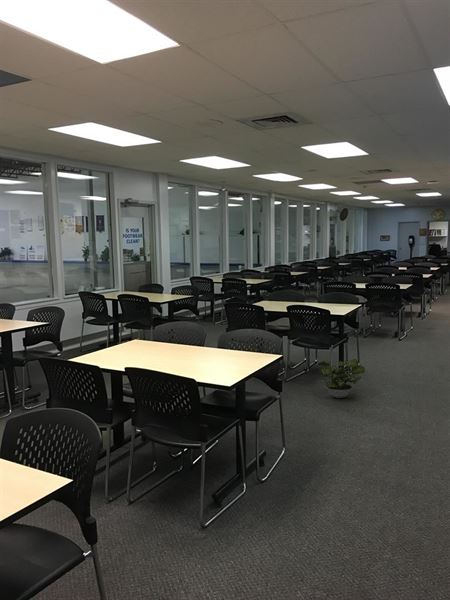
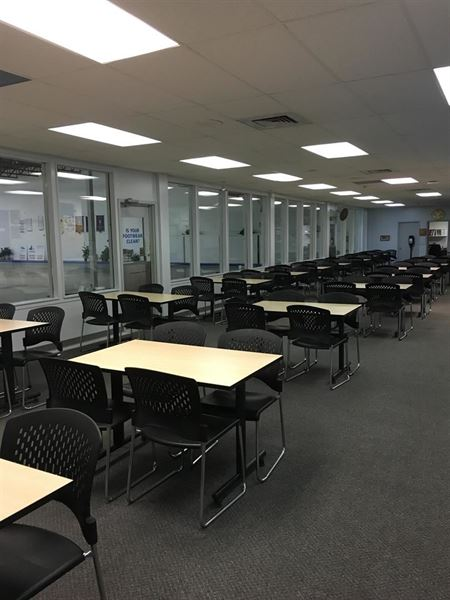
- potted plant [317,358,366,399]
